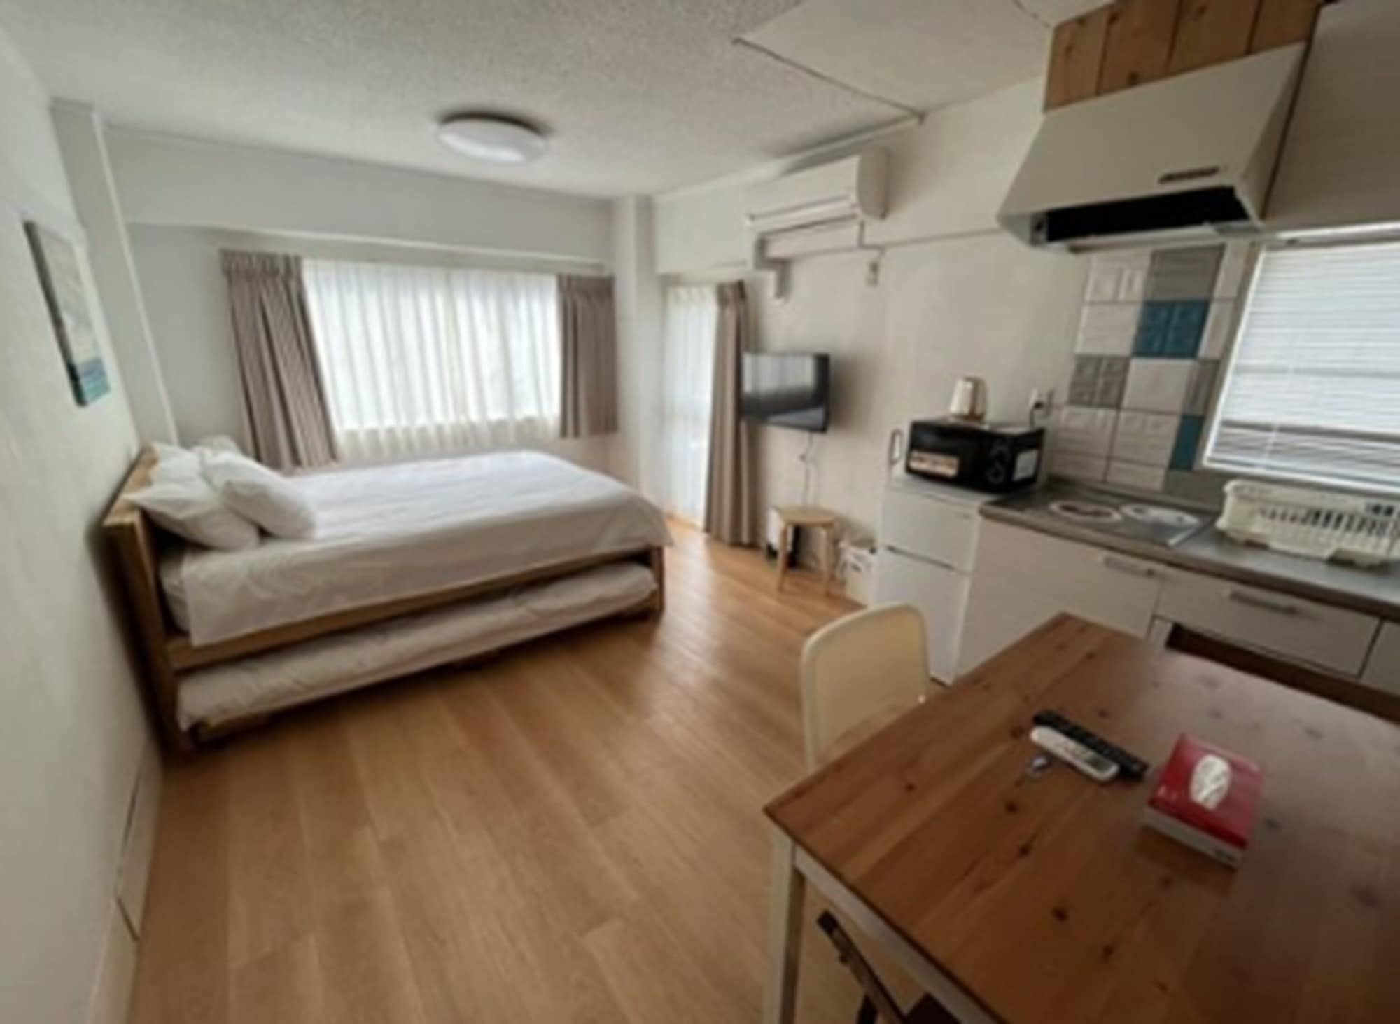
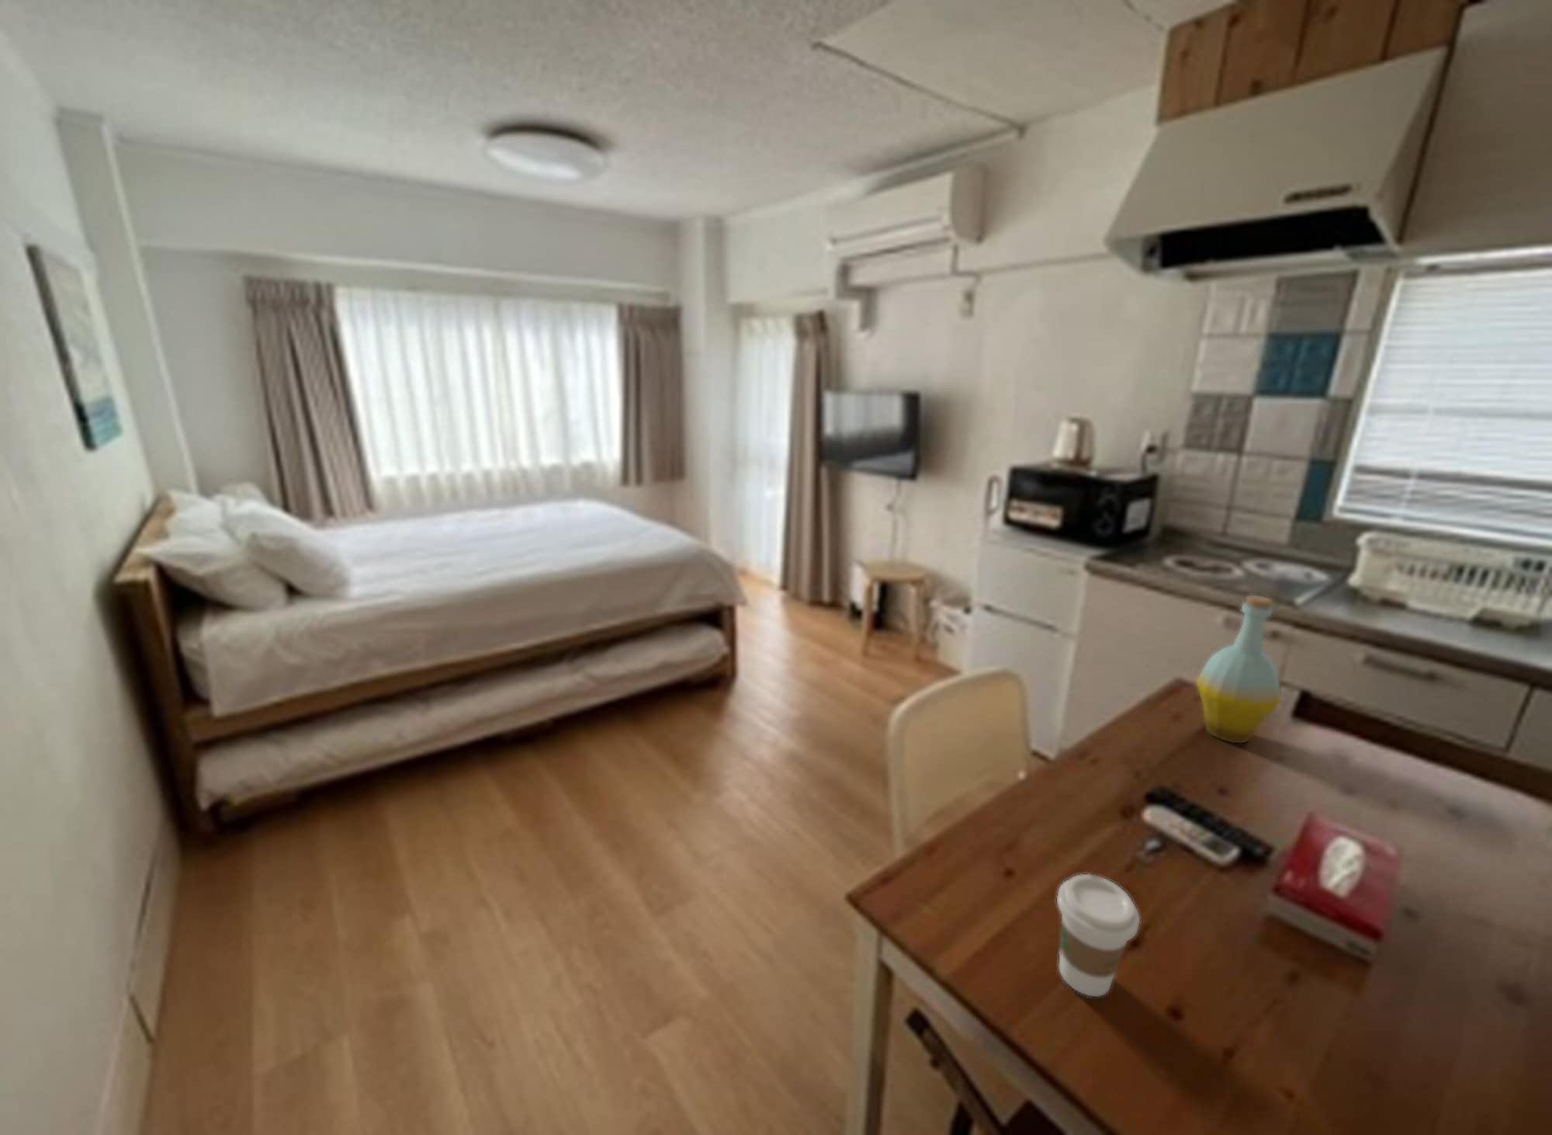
+ bottle [1195,595,1281,743]
+ coffee cup [1056,874,1141,998]
